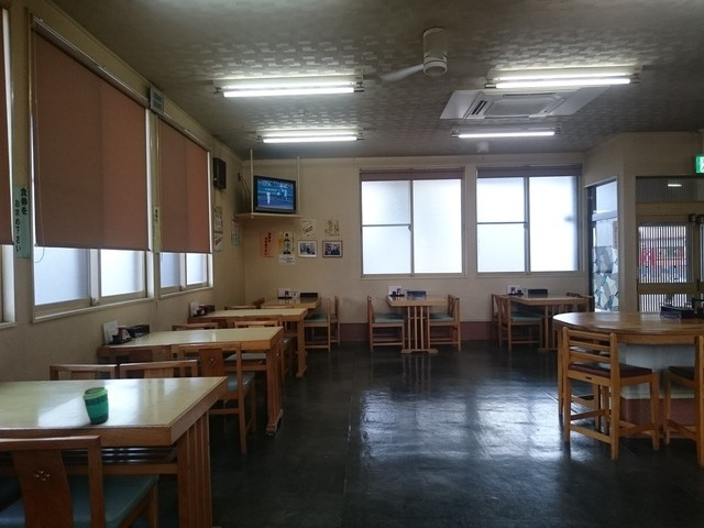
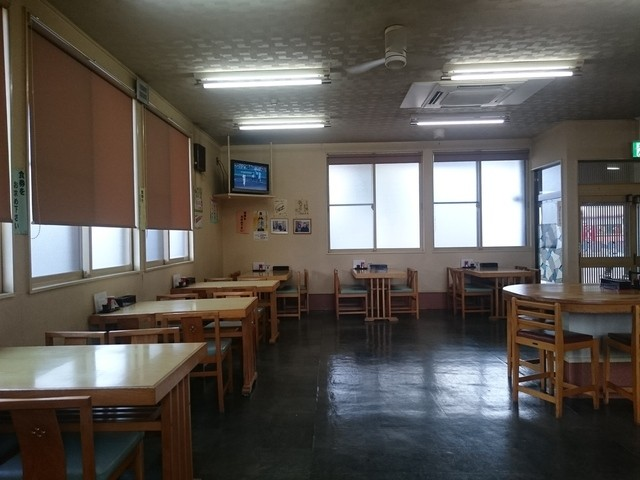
- cup [81,386,110,425]
